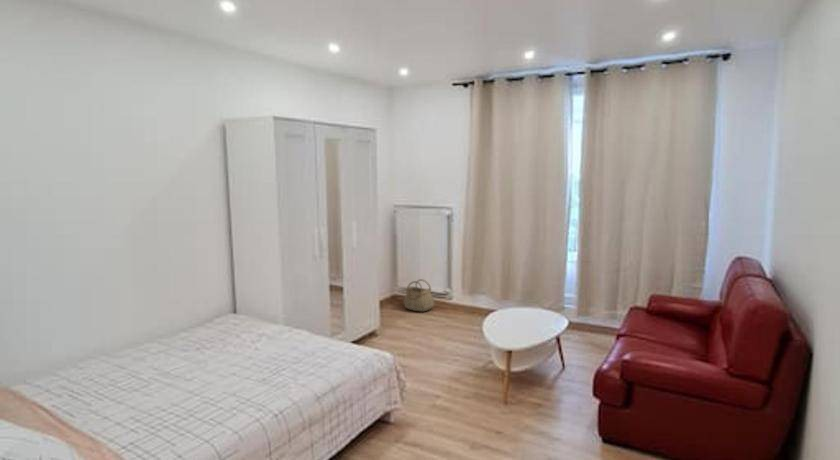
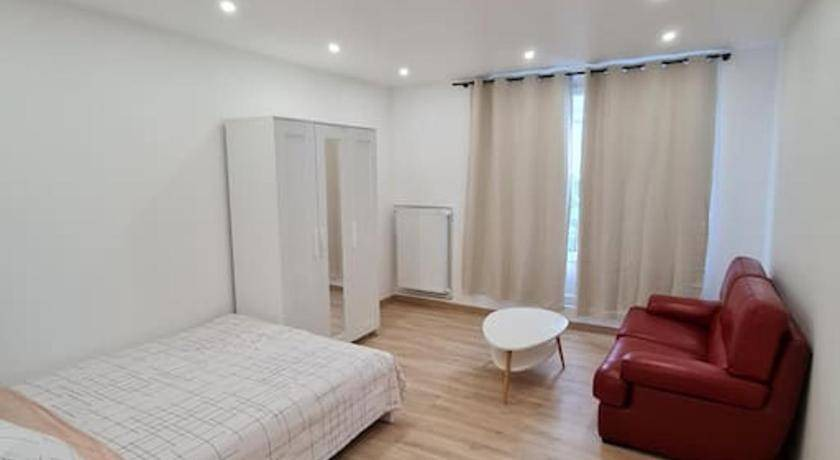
- basket [403,278,435,312]
